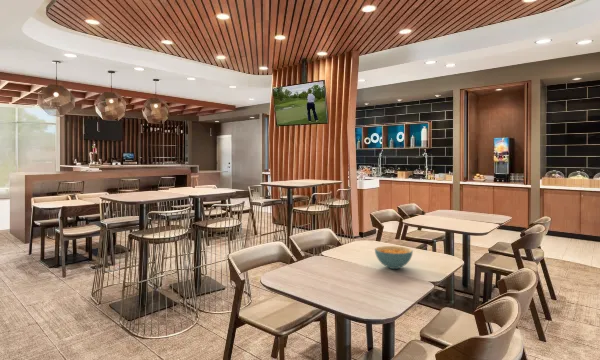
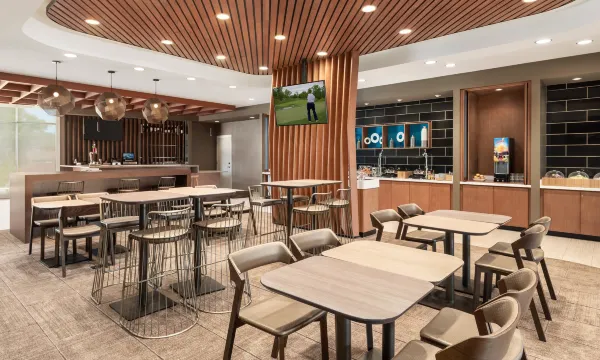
- cereal bowl [374,245,414,270]
